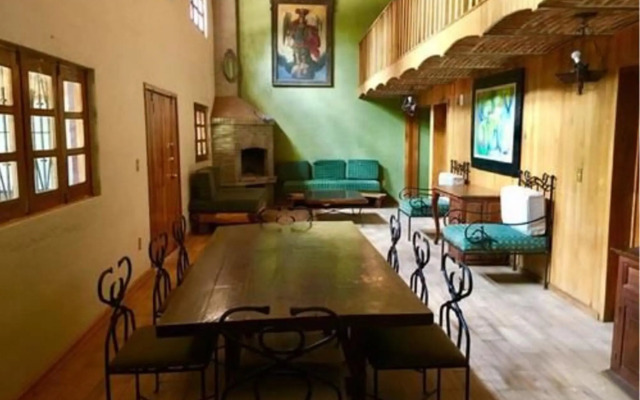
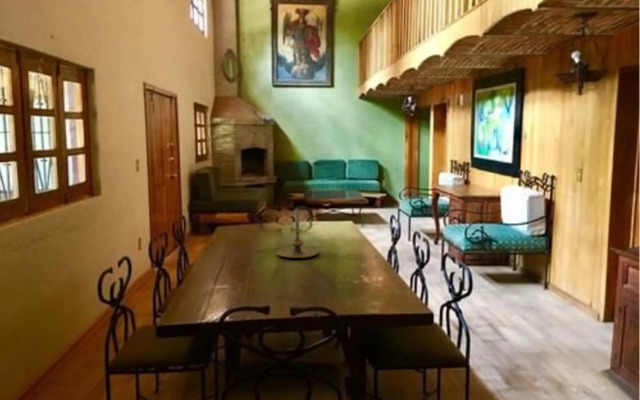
+ candle holder [276,208,319,259]
